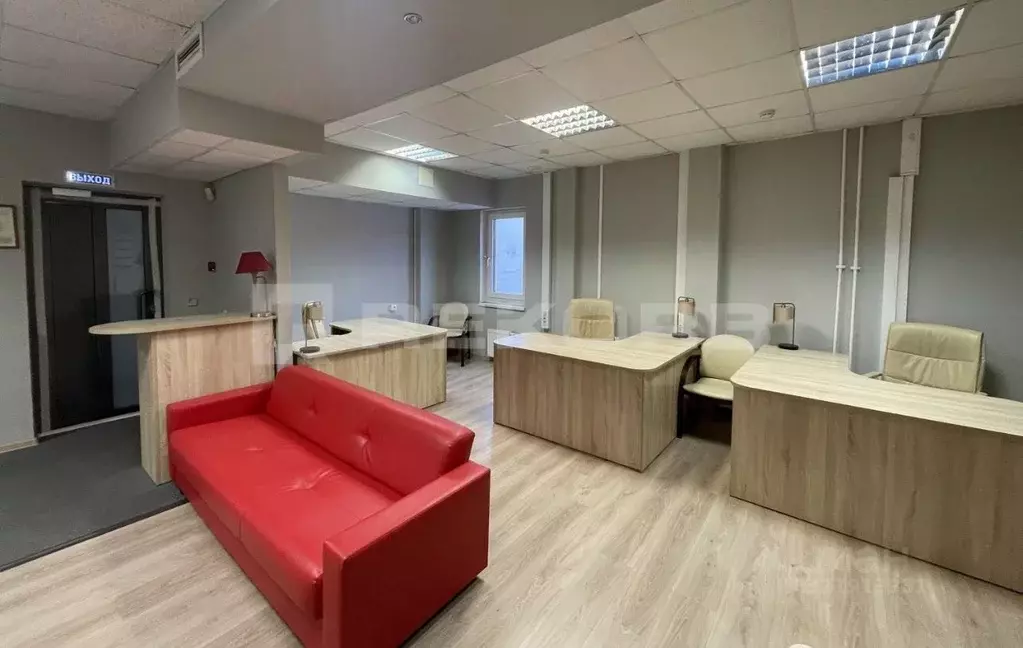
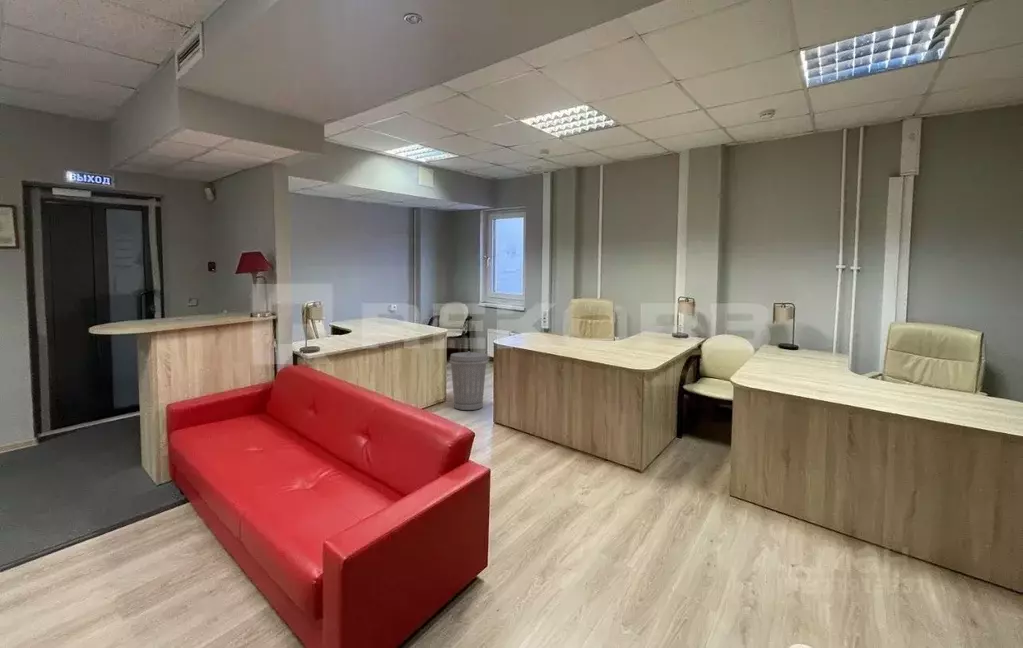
+ trash can [448,350,489,411]
